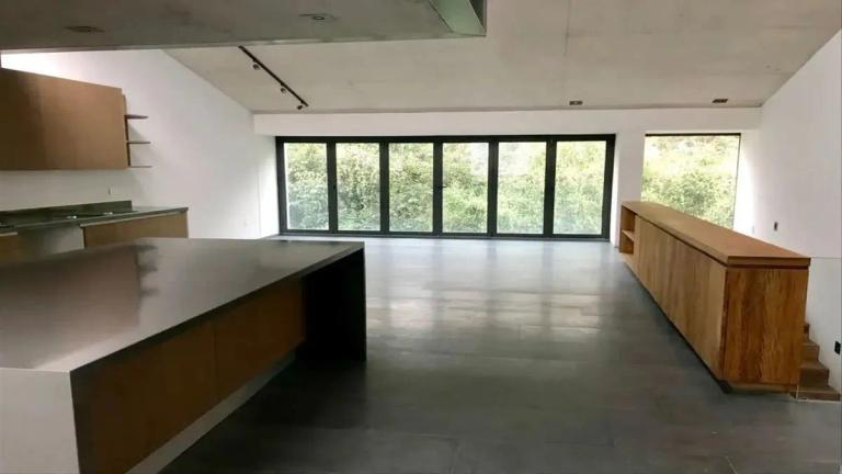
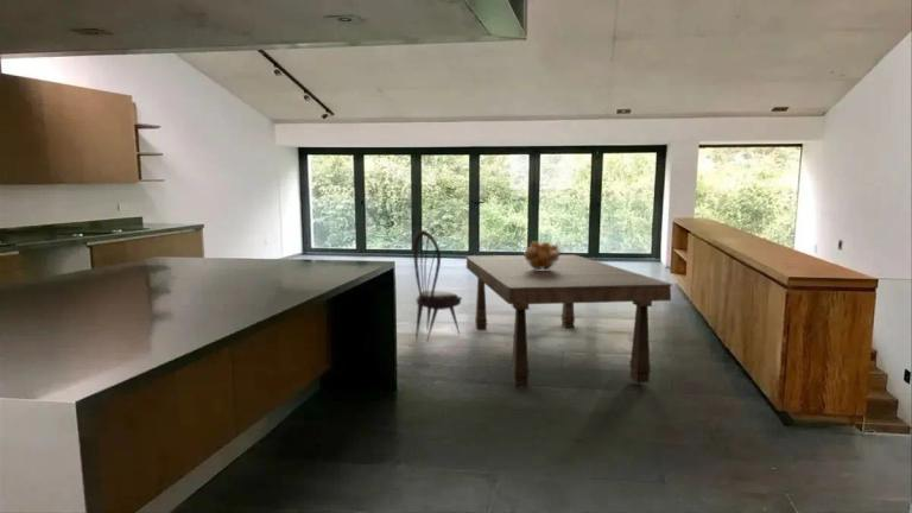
+ dining chair [412,229,463,343]
+ fruit basket [521,240,563,271]
+ dining table [466,254,673,390]
